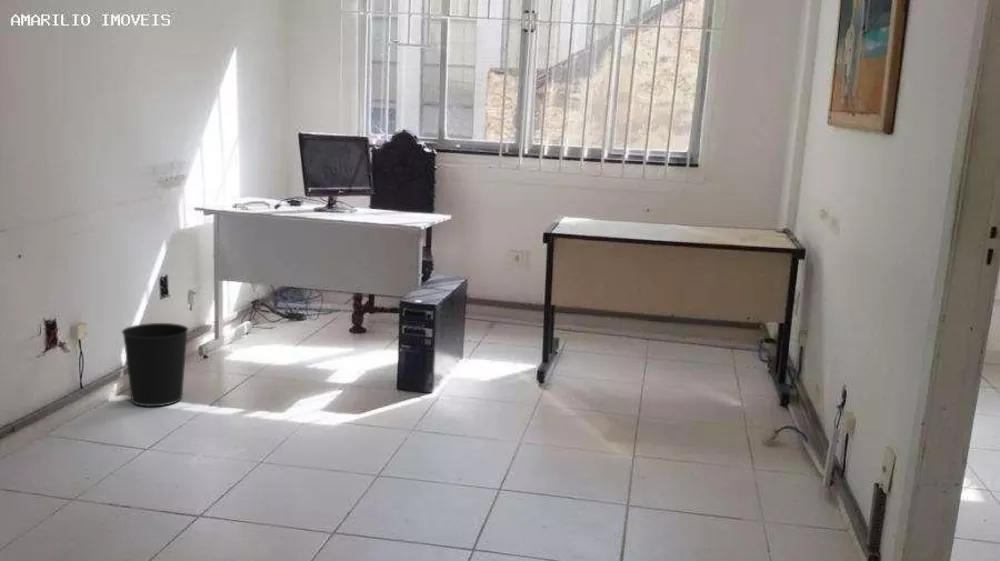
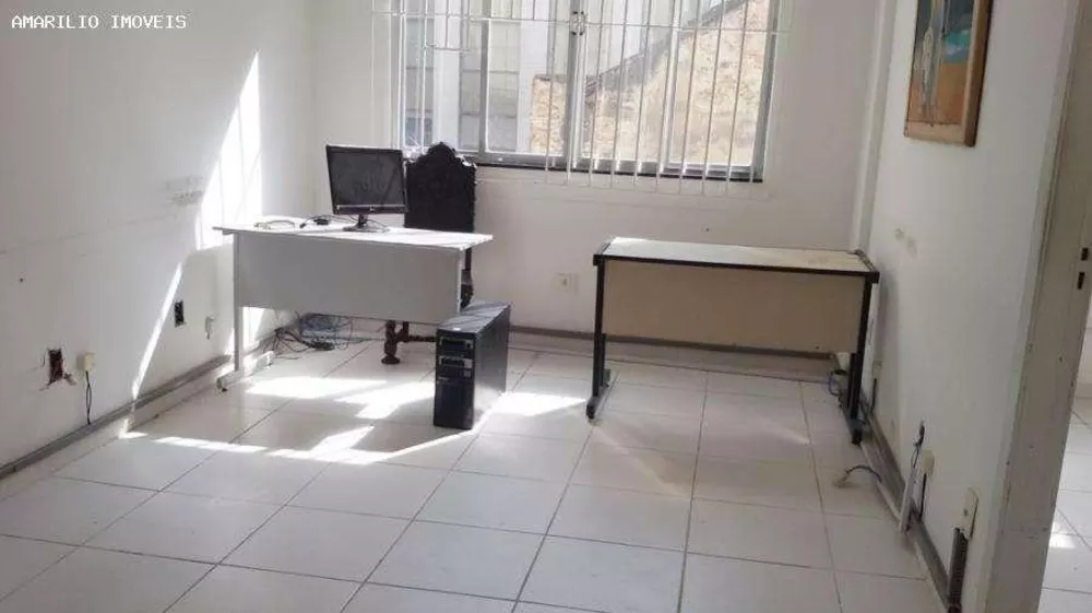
- wastebasket [121,322,190,407]
